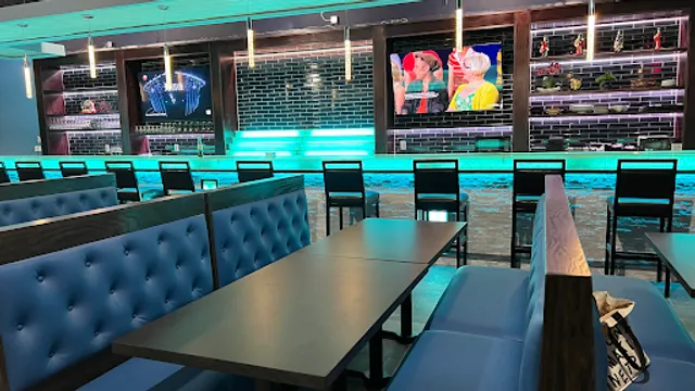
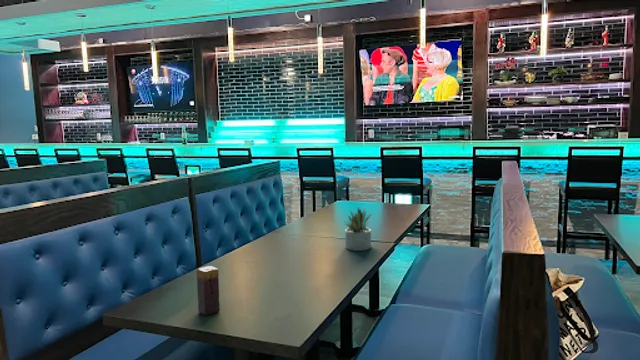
+ succulent plant [343,206,373,252]
+ candle [196,265,221,317]
